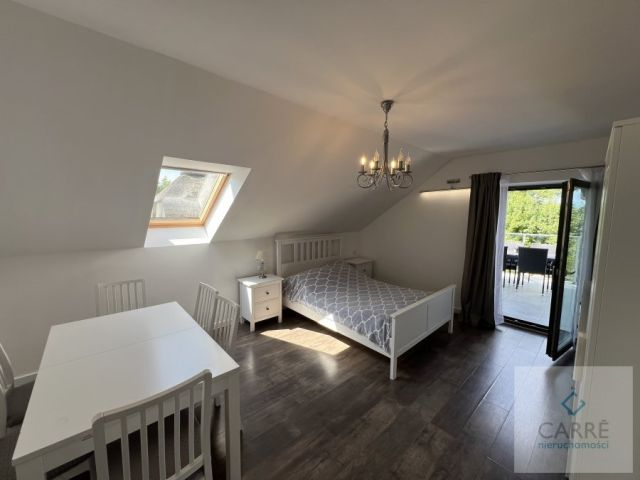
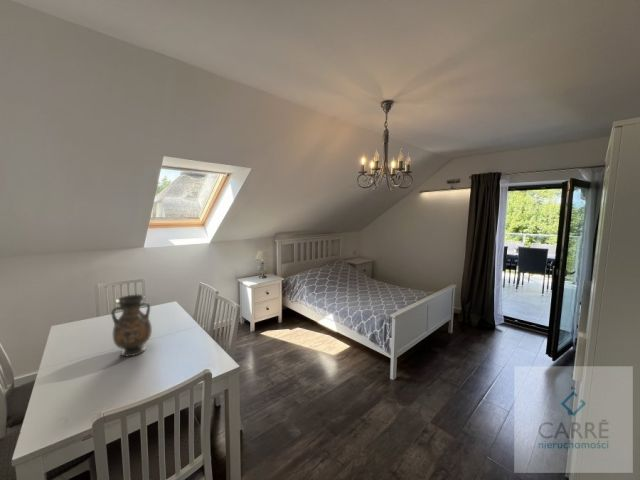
+ vase [110,294,153,357]
